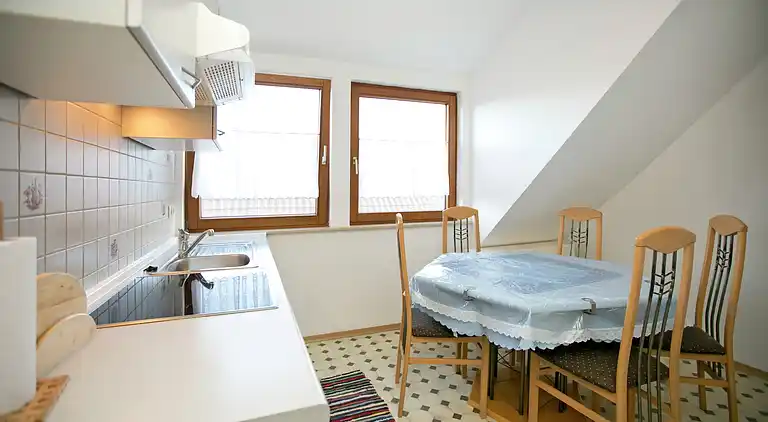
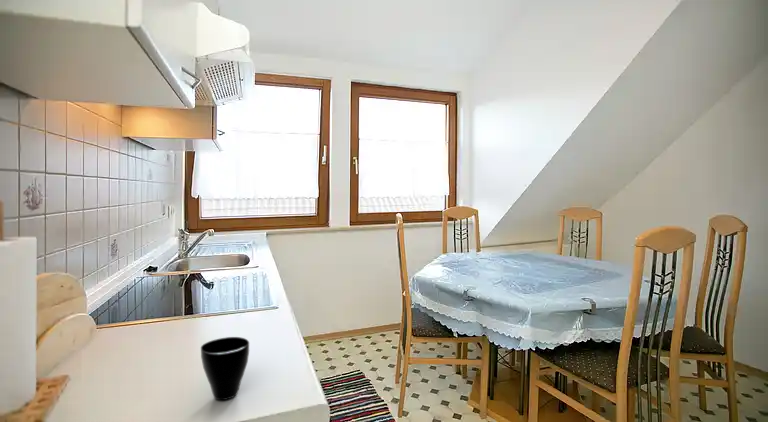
+ cup [200,336,250,401]
